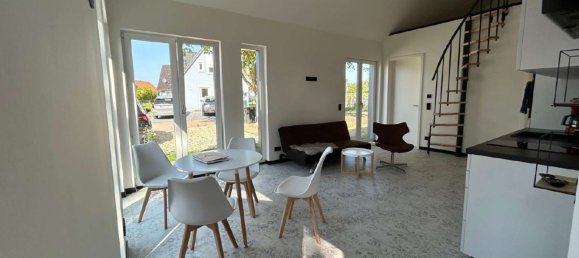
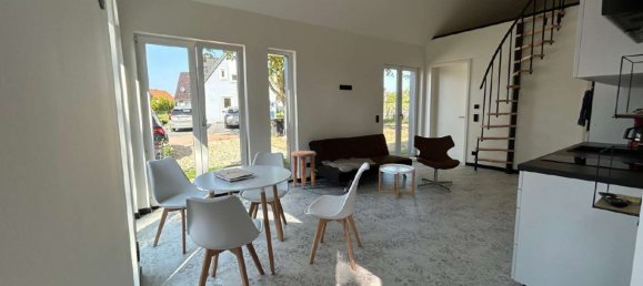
+ side table [290,150,318,190]
